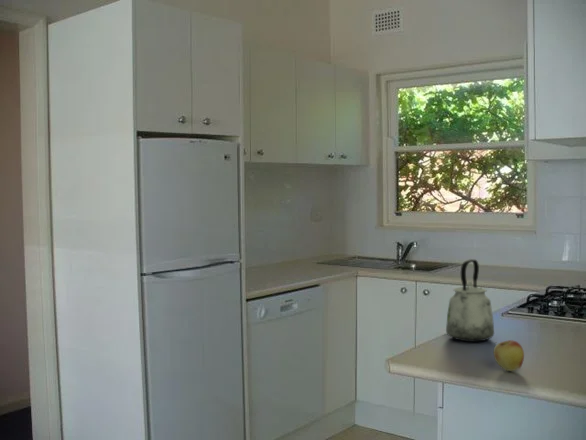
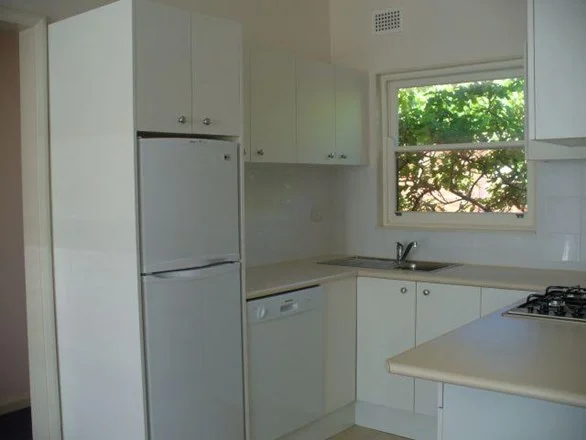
- kettle [445,258,495,343]
- apple [493,339,525,372]
